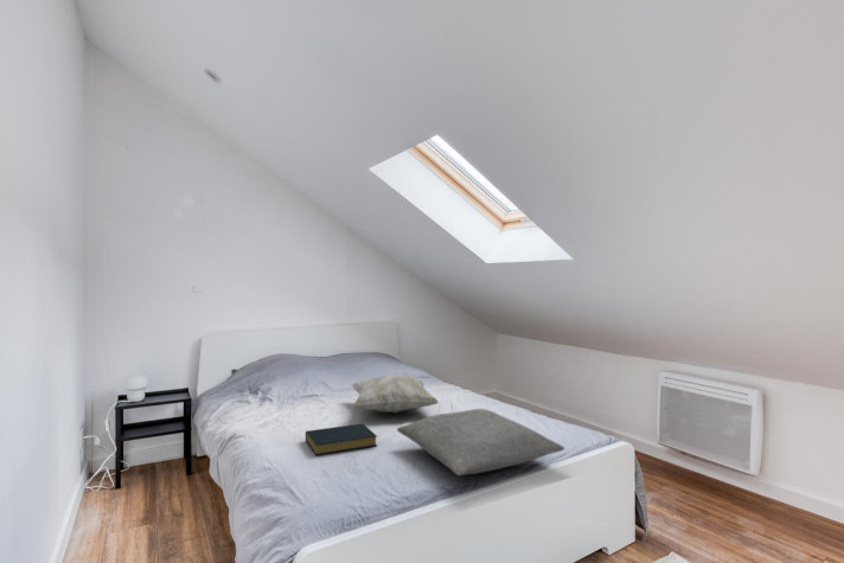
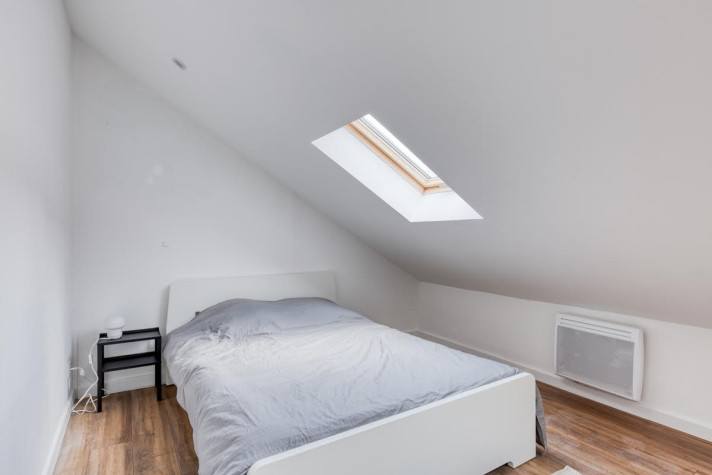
- hardback book [305,423,378,456]
- decorative pillow [351,373,440,415]
- pillow [396,408,565,476]
